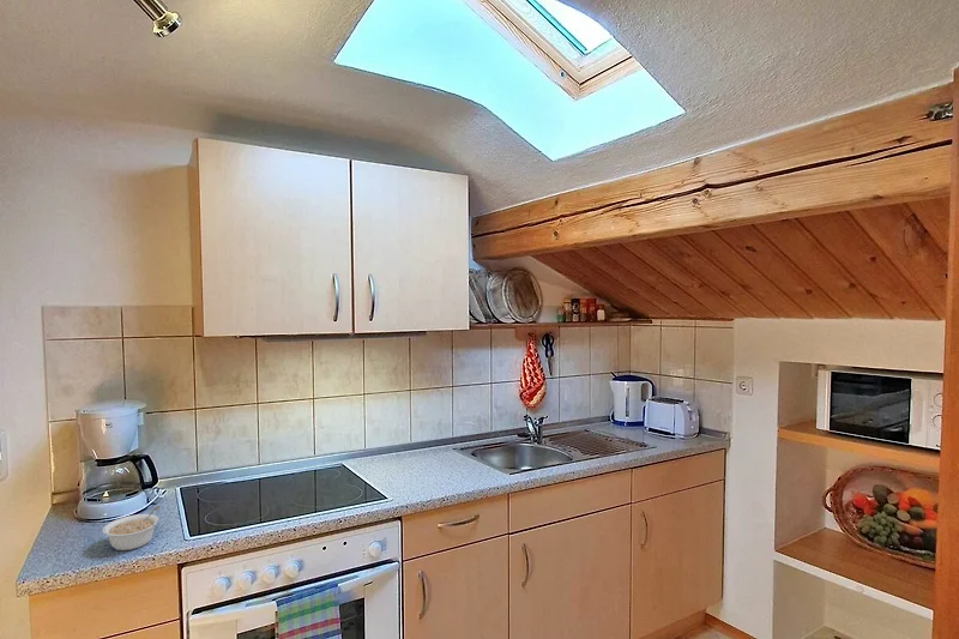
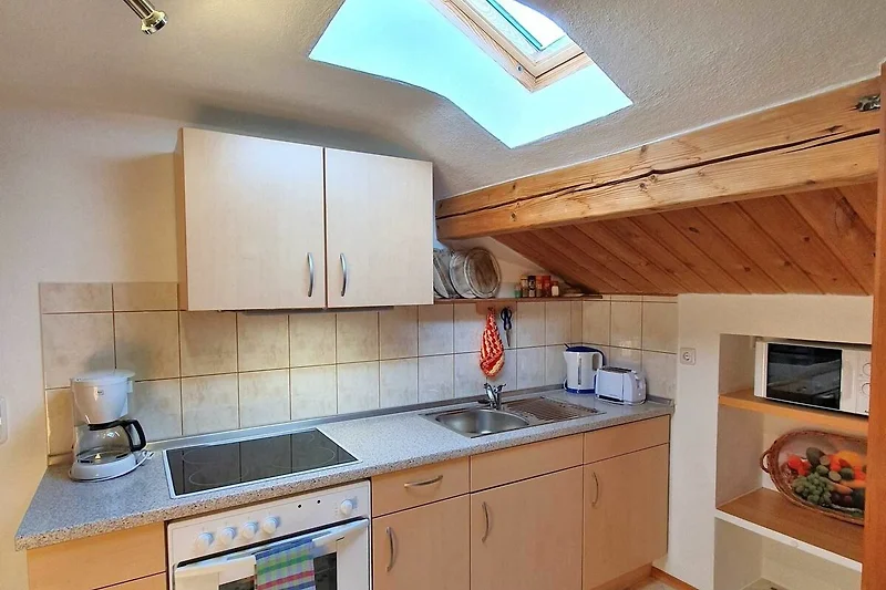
- legume [102,506,161,551]
